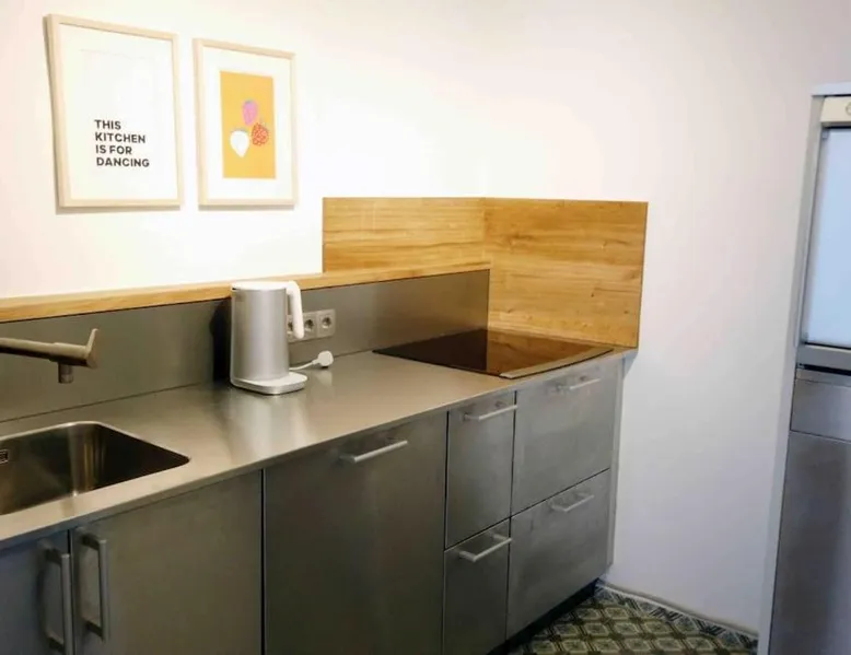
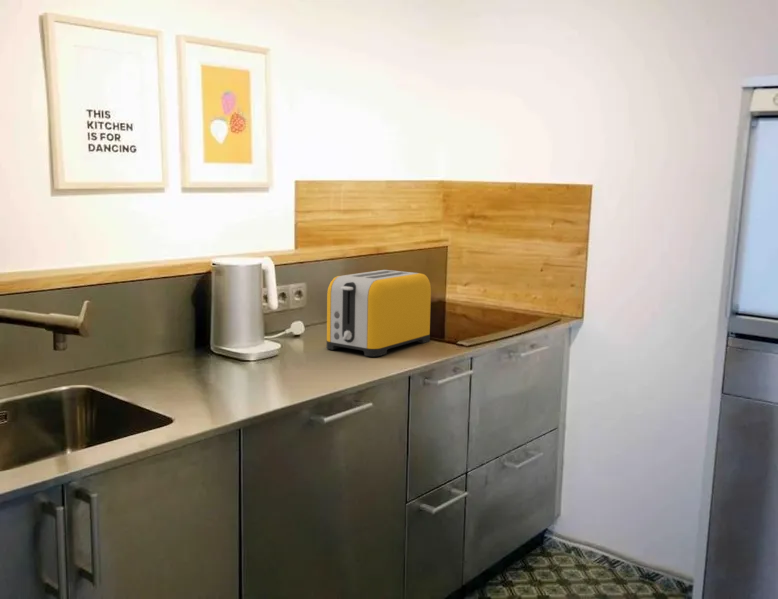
+ toaster [326,269,432,357]
